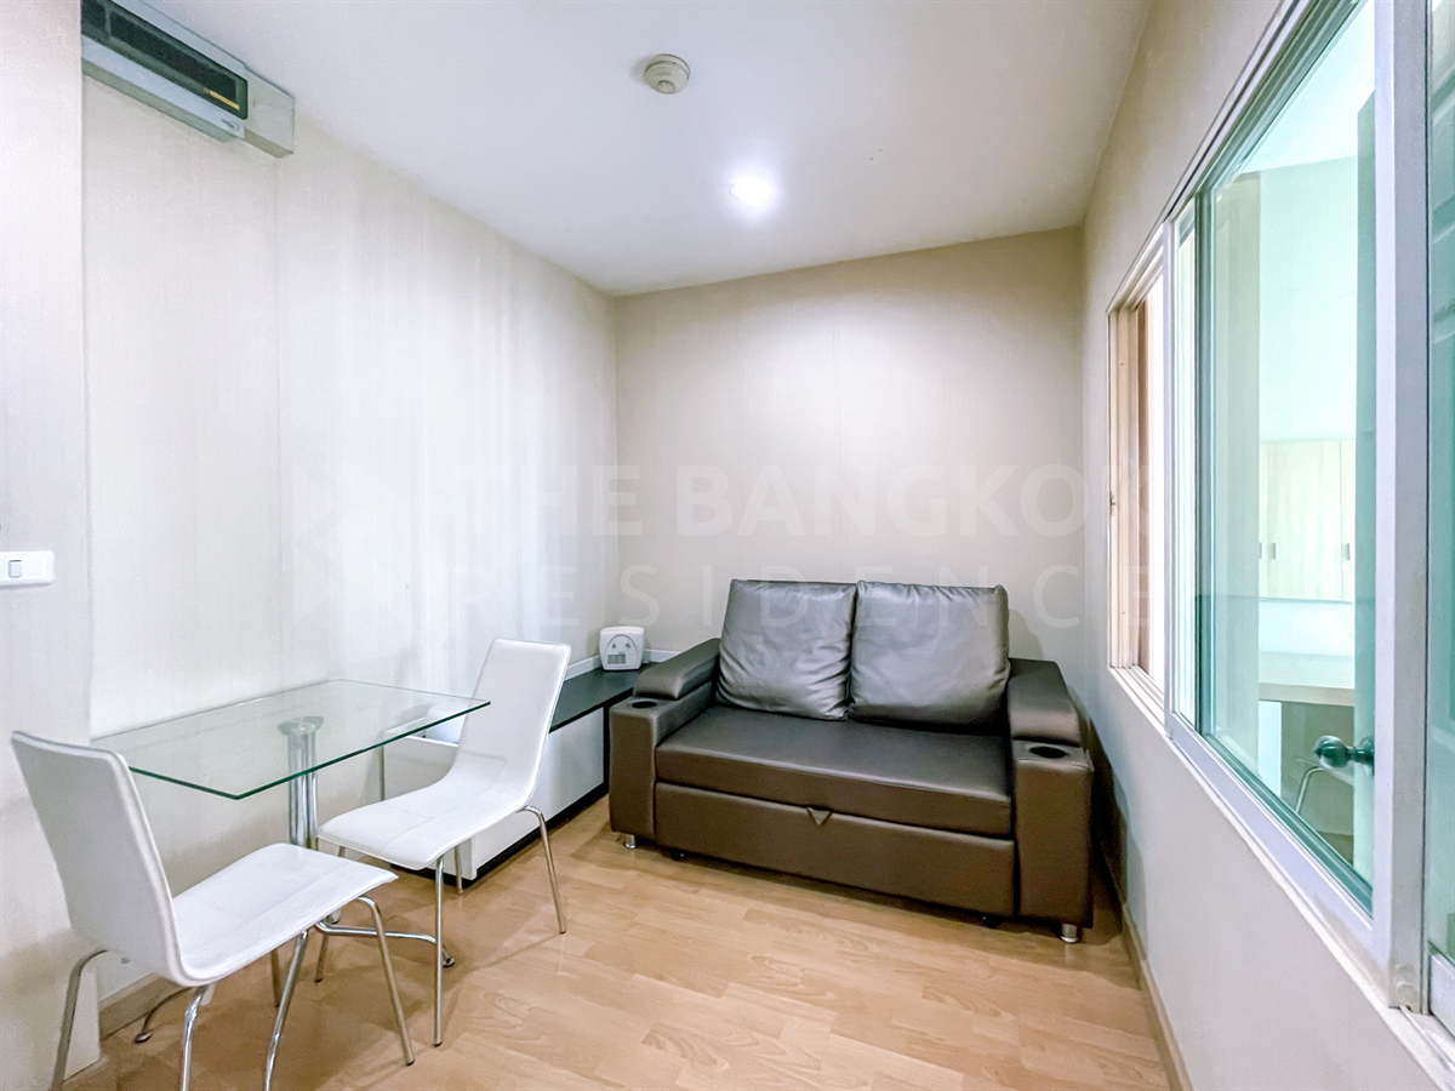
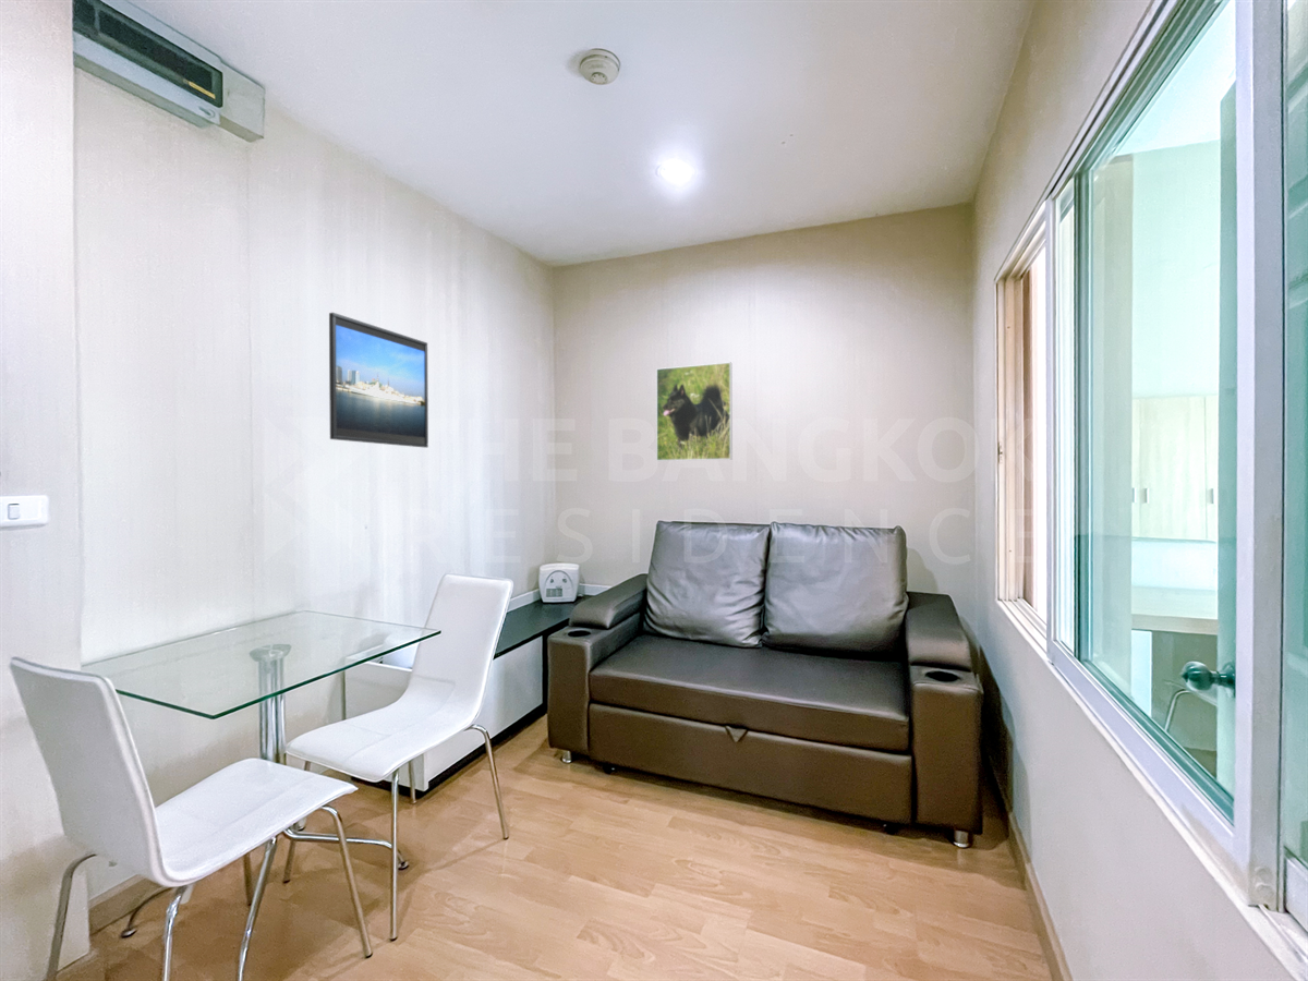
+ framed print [655,361,734,462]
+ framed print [328,312,429,449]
